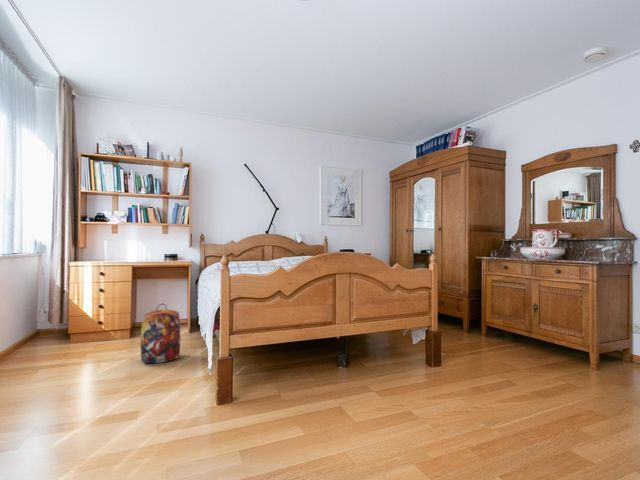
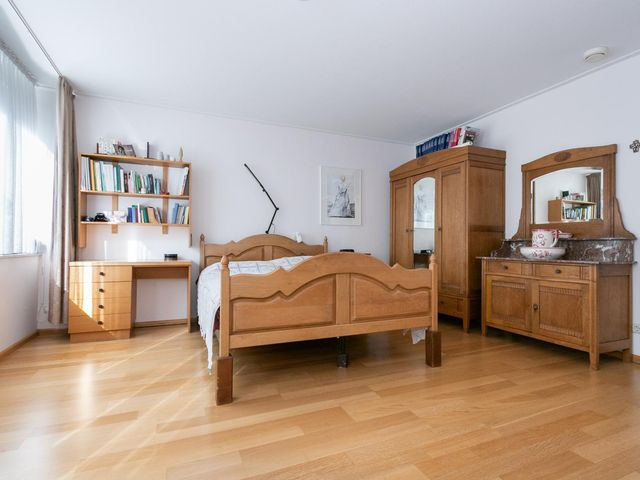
- backpack [140,303,181,364]
